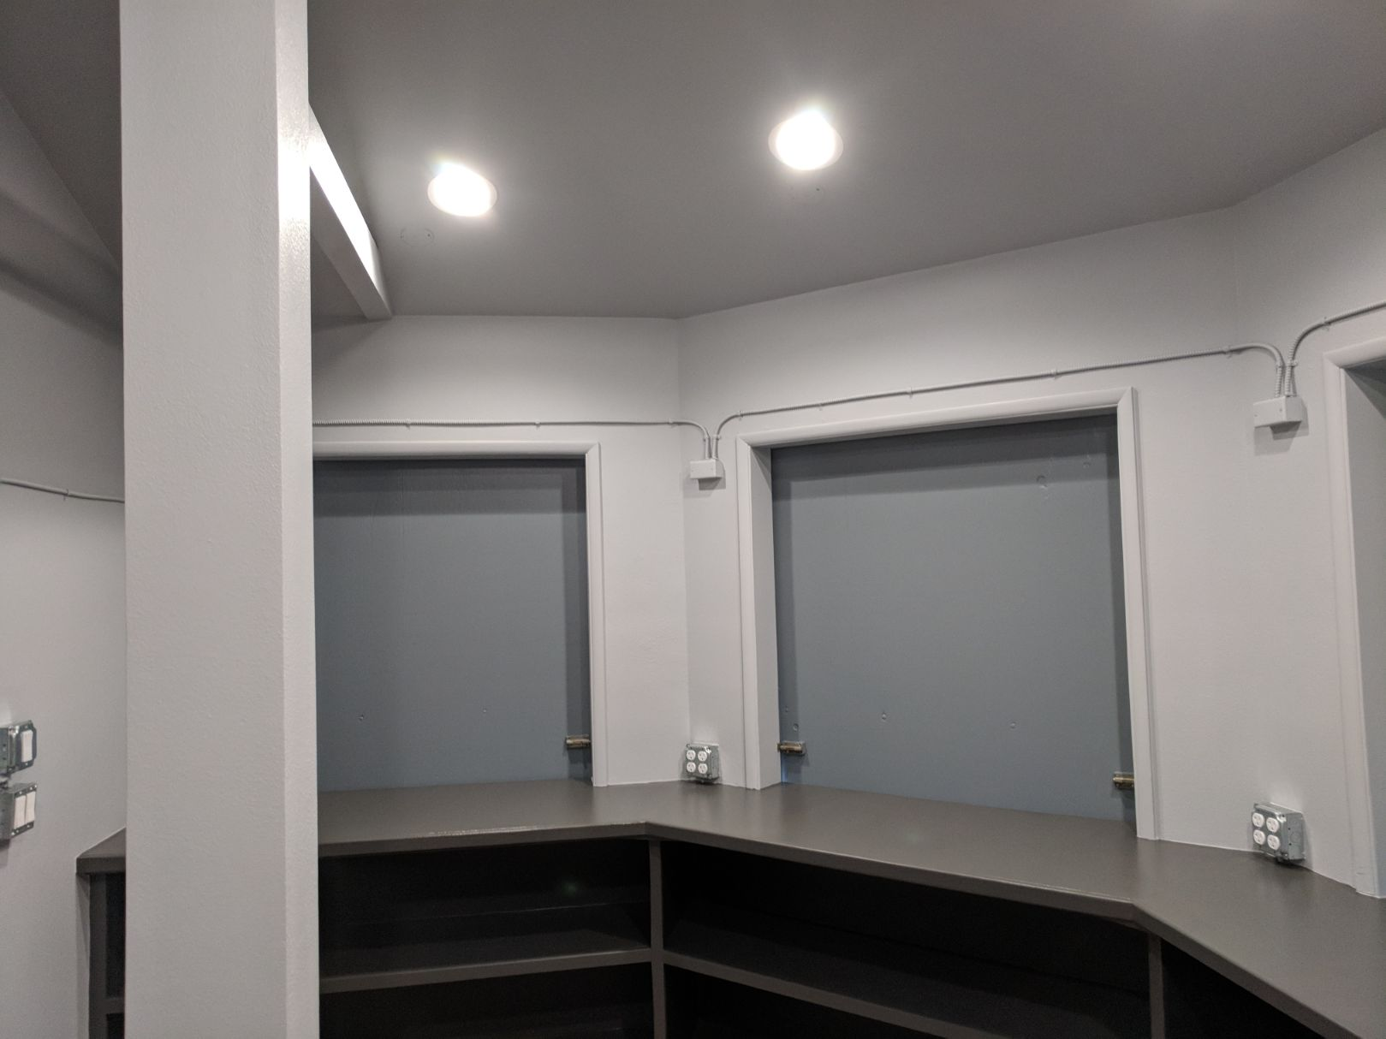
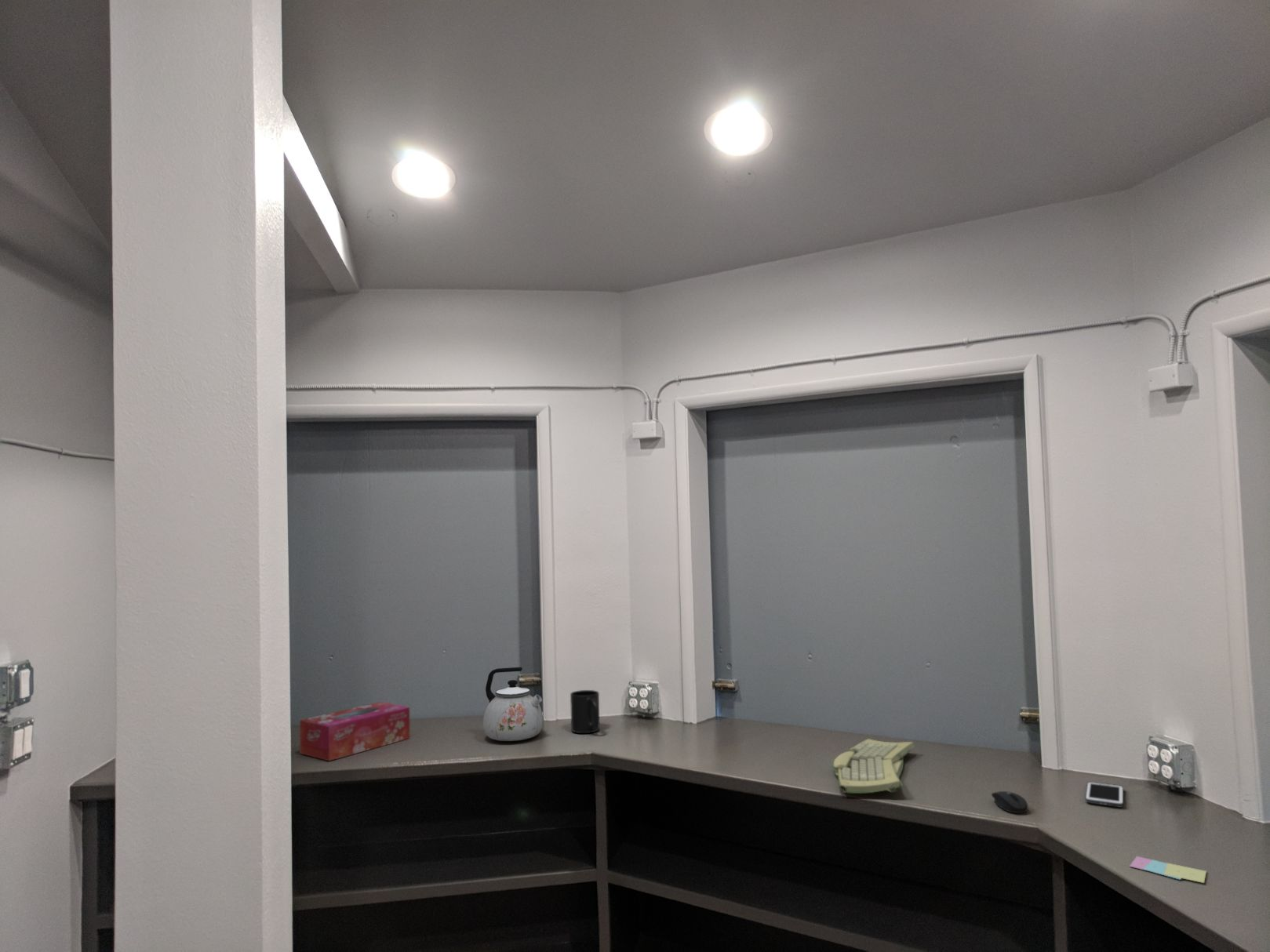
+ cell phone [1085,781,1124,808]
+ sticky notes [1128,856,1207,884]
+ computer keyboard [832,738,915,794]
+ mouse [991,790,1028,814]
+ tissue box [299,701,411,761]
+ mug [569,689,601,734]
+ kettle [482,667,544,742]
